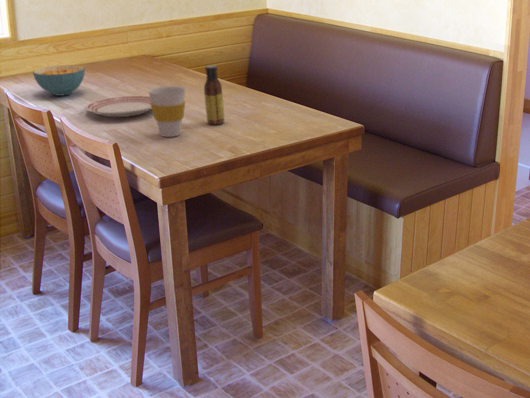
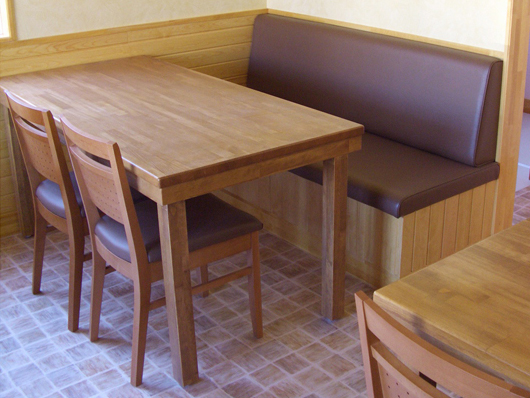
- cup [147,85,187,138]
- sauce bottle [203,64,226,125]
- cereal bowl [32,64,86,97]
- dinner plate [85,95,152,118]
